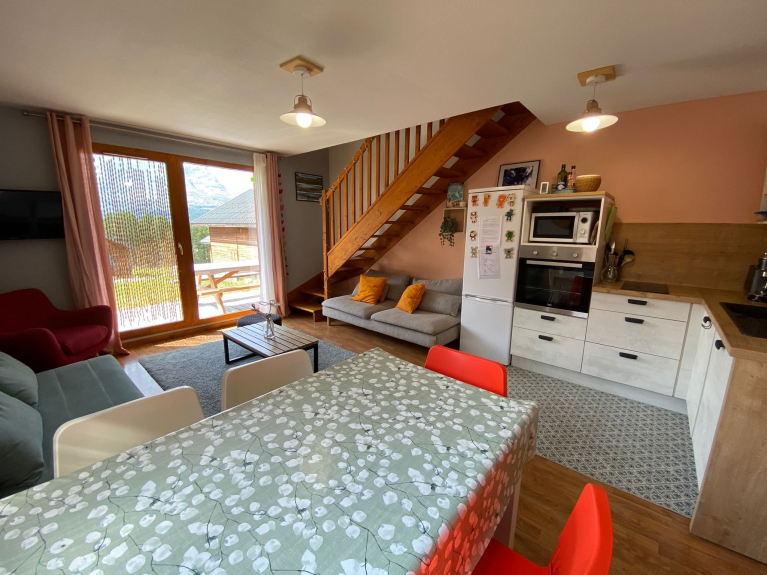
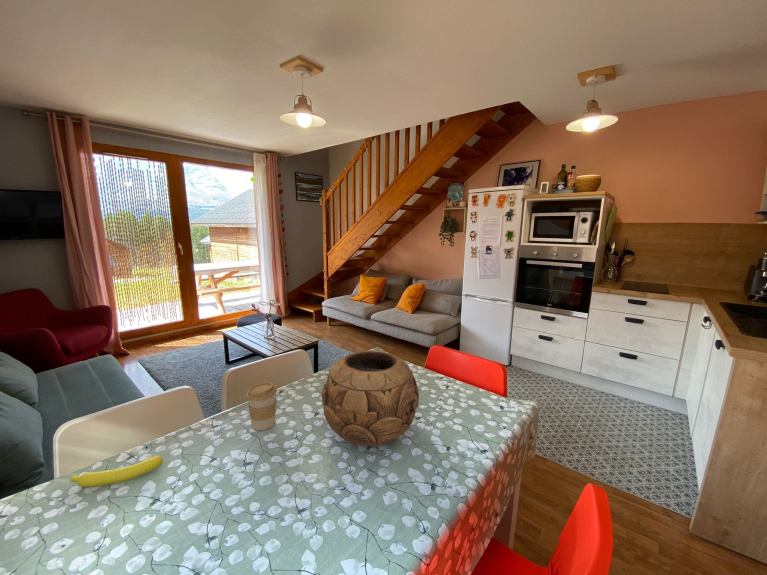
+ coffee cup [245,381,278,431]
+ banana [69,455,164,488]
+ decorative bowl [321,350,420,447]
